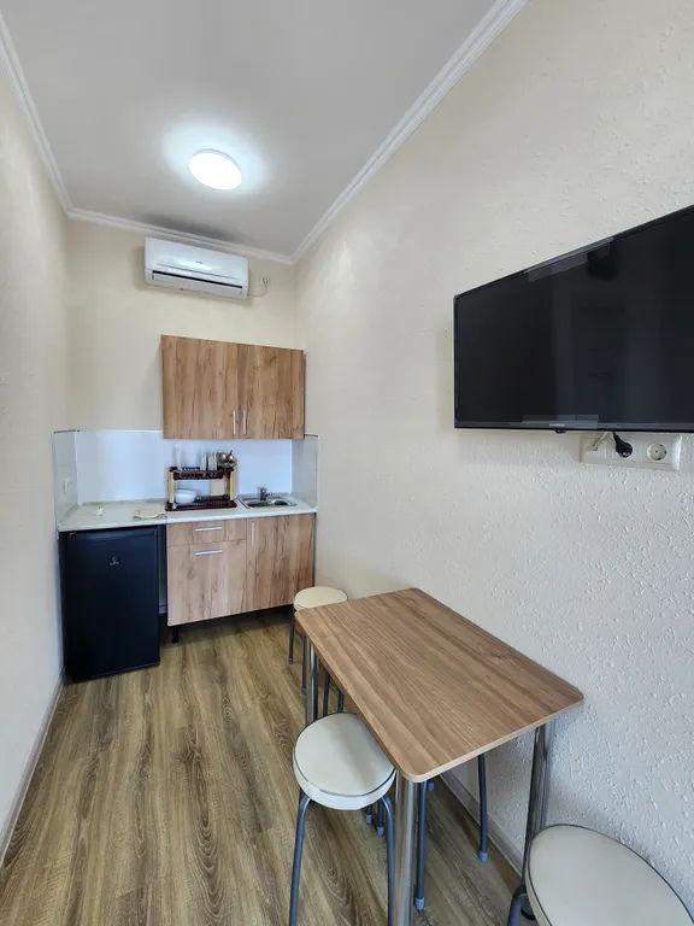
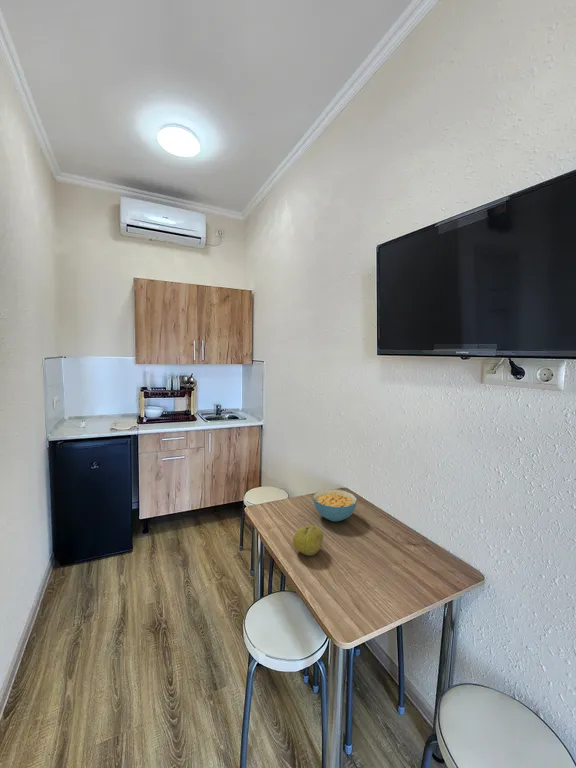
+ fruit [292,524,324,557]
+ cereal bowl [312,488,358,522]
